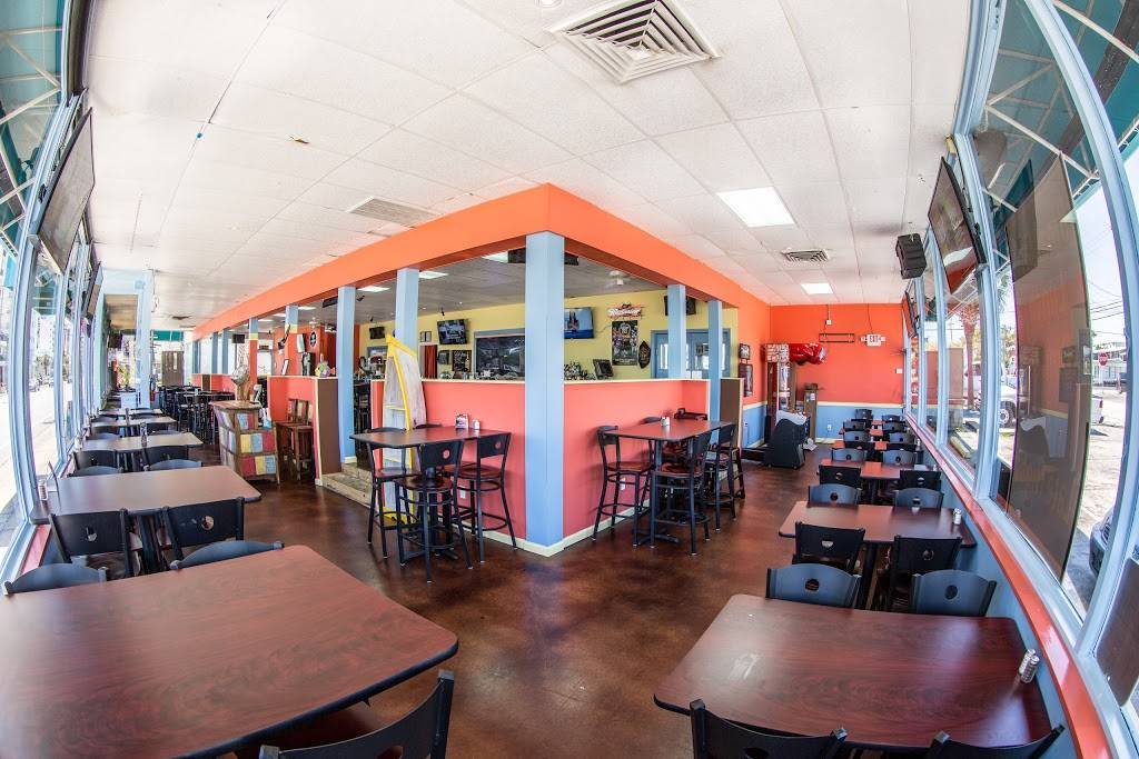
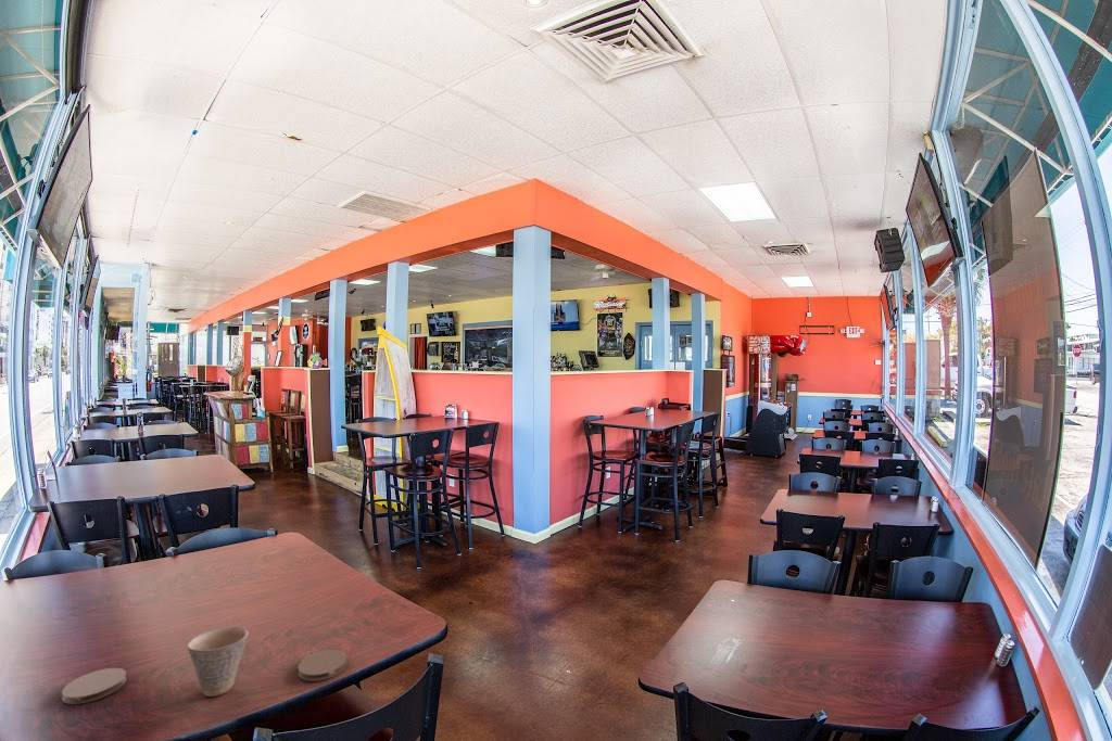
+ coaster [61,667,127,705]
+ coaster [298,649,349,682]
+ cup [187,626,250,698]
